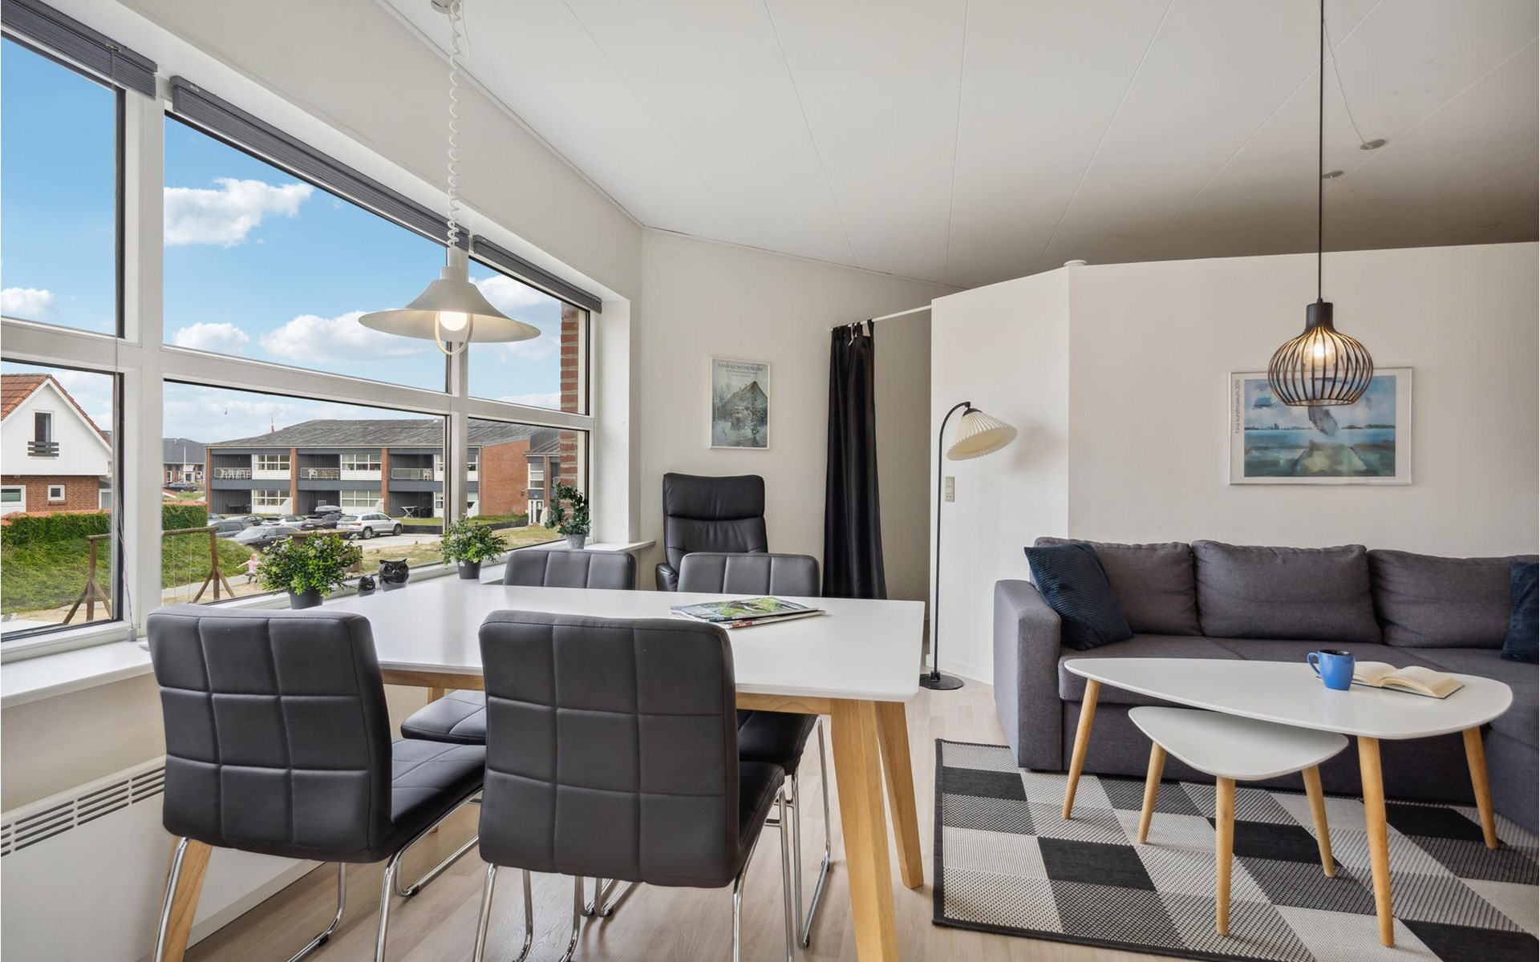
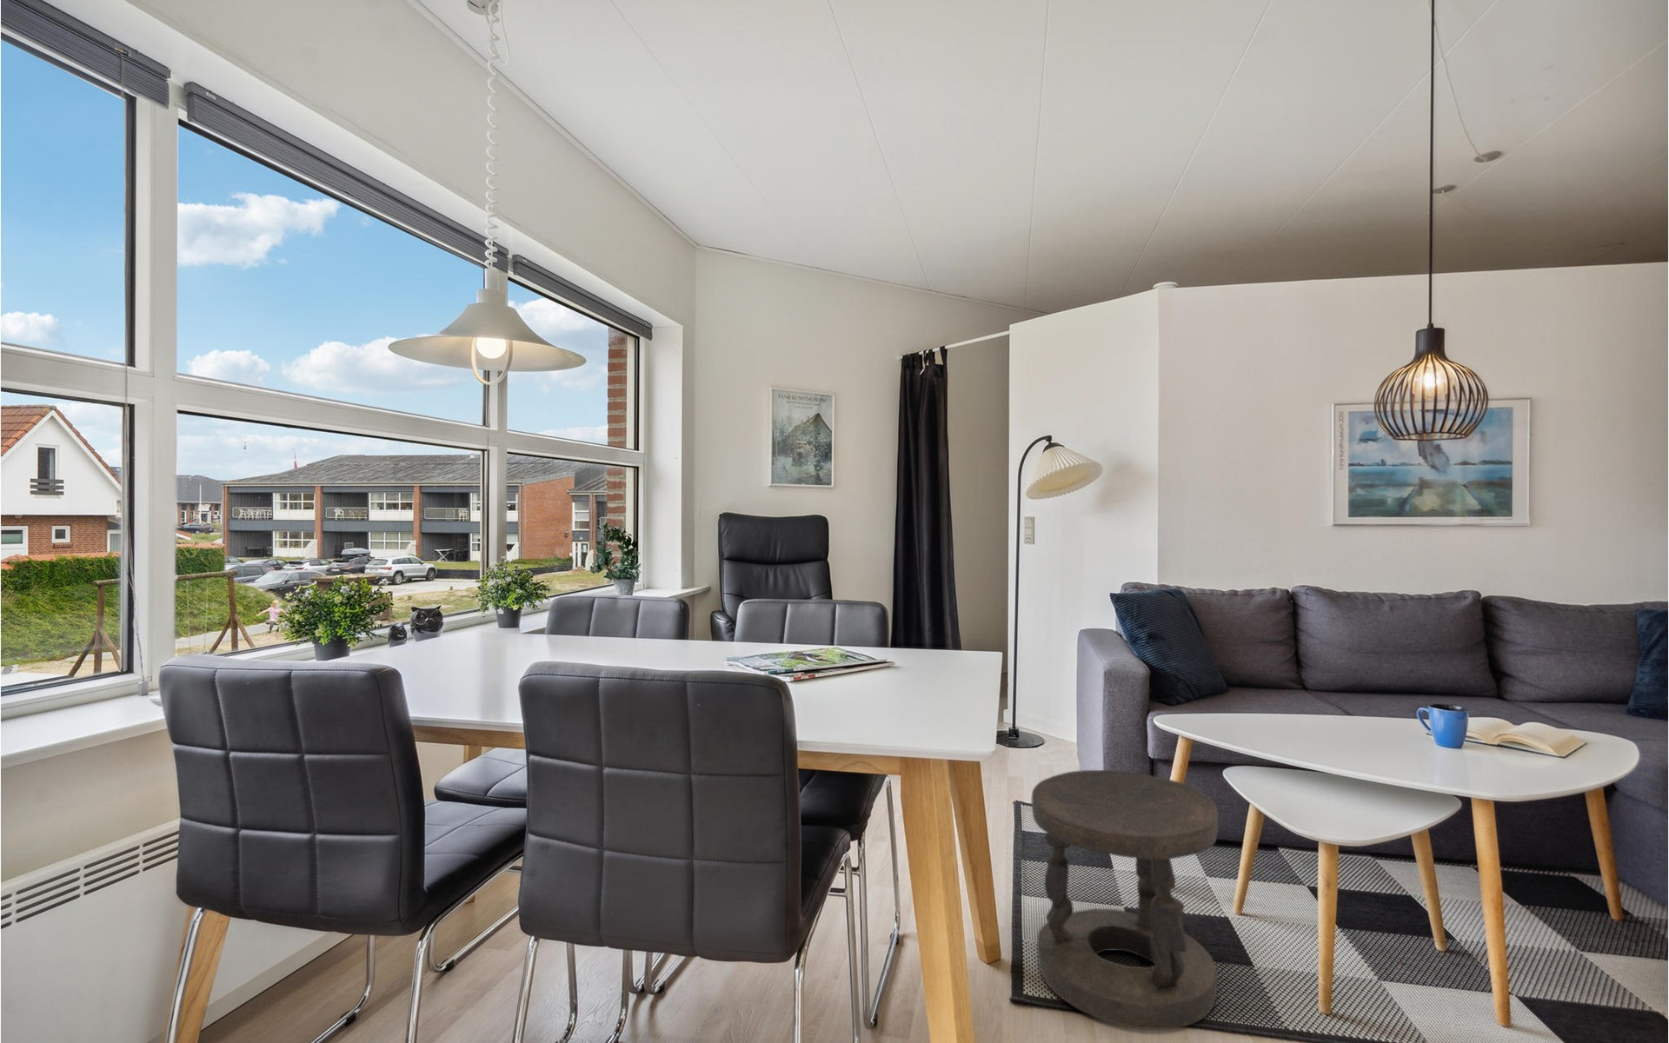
+ stool [1031,769,1218,1031]
